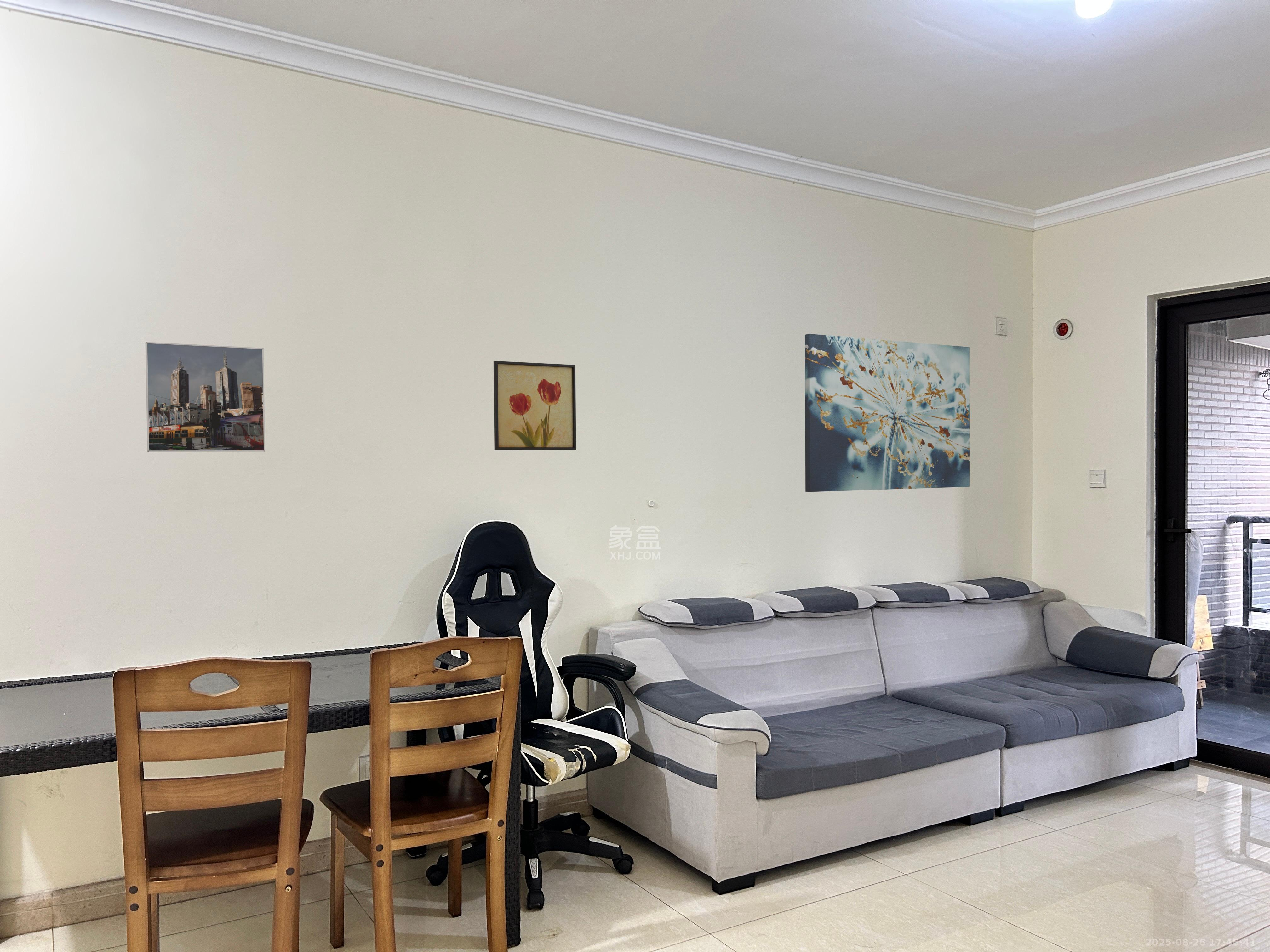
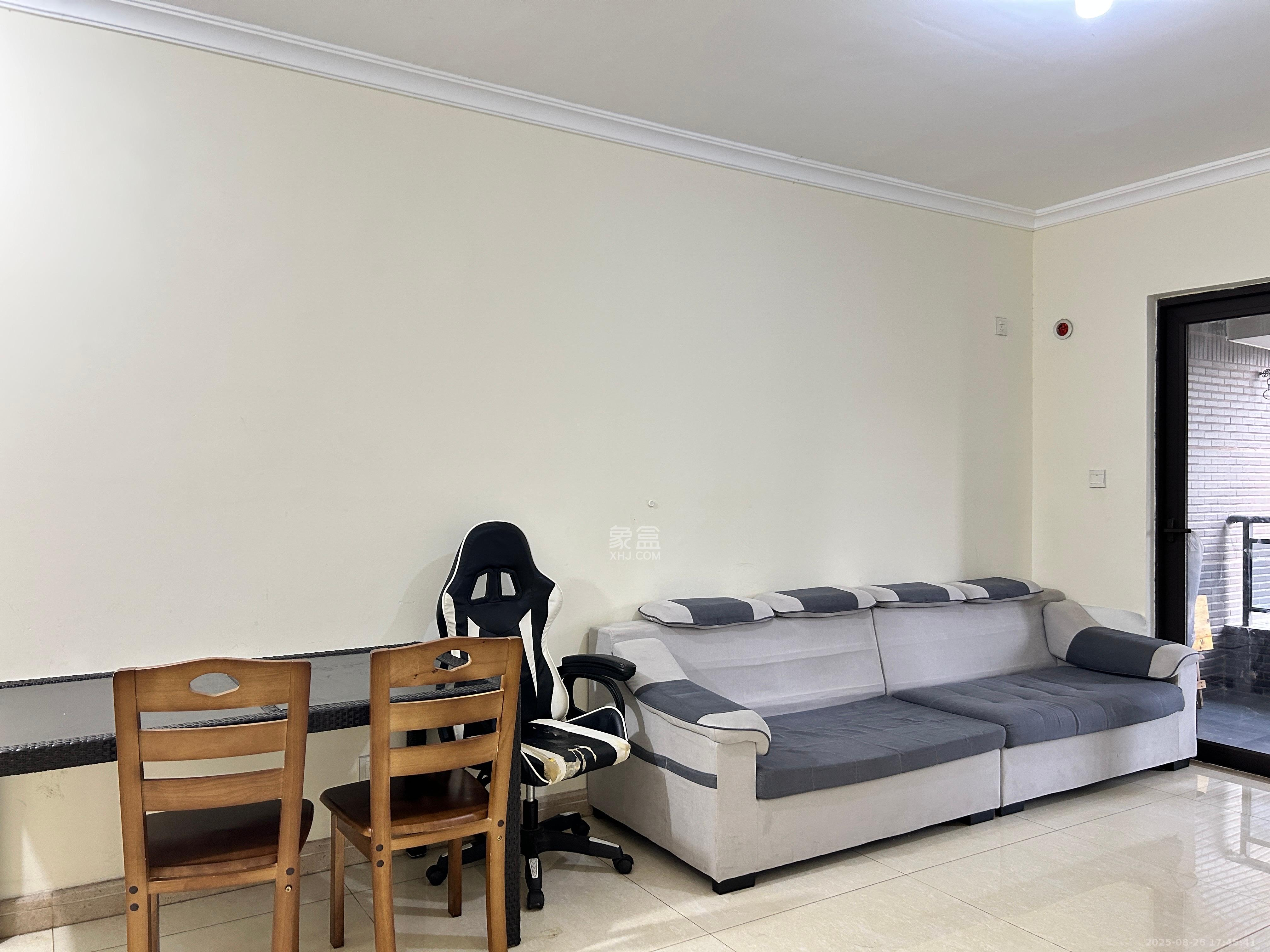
- wall art [493,360,576,450]
- wall art [804,333,970,492]
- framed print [145,342,266,452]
